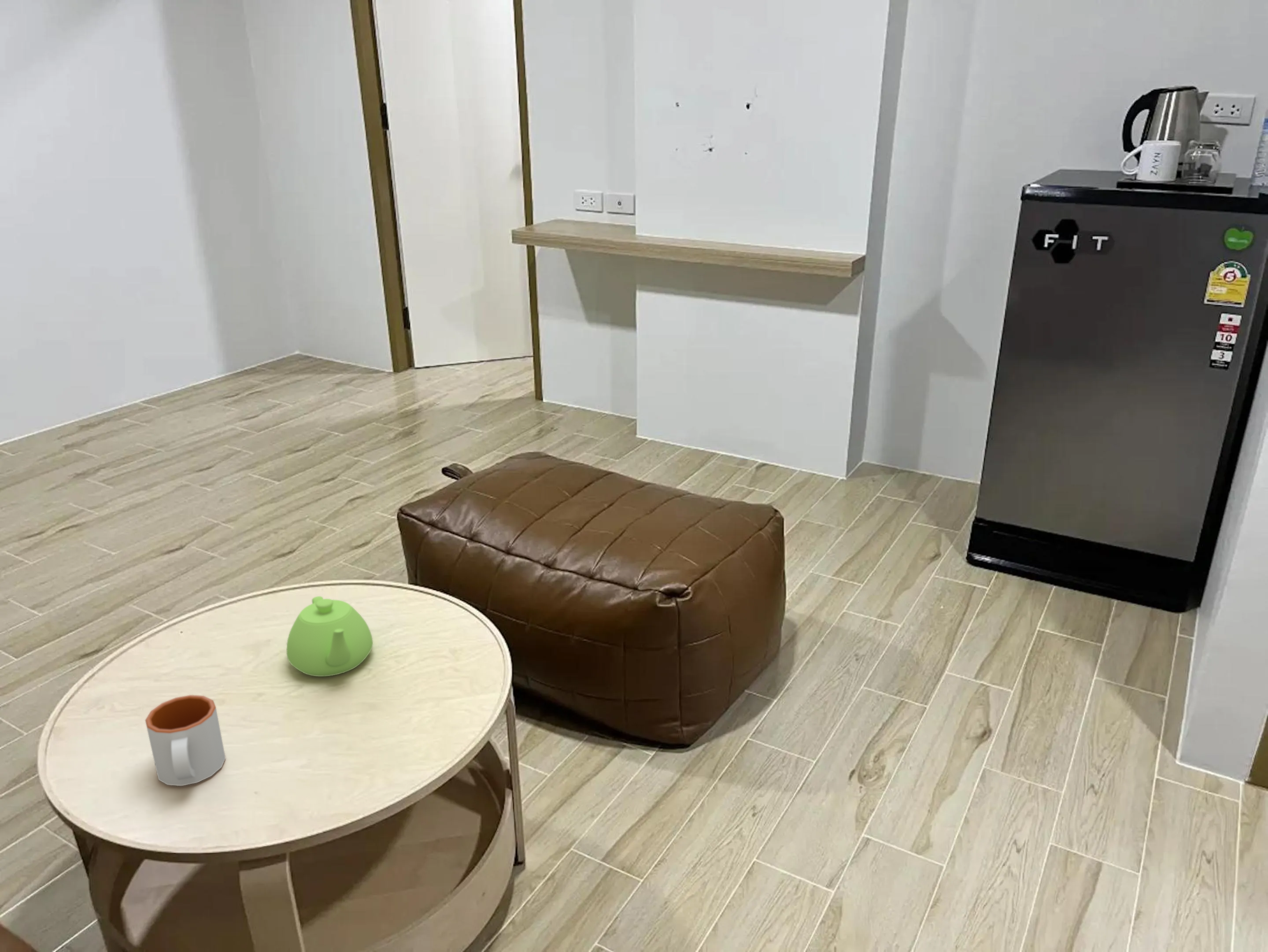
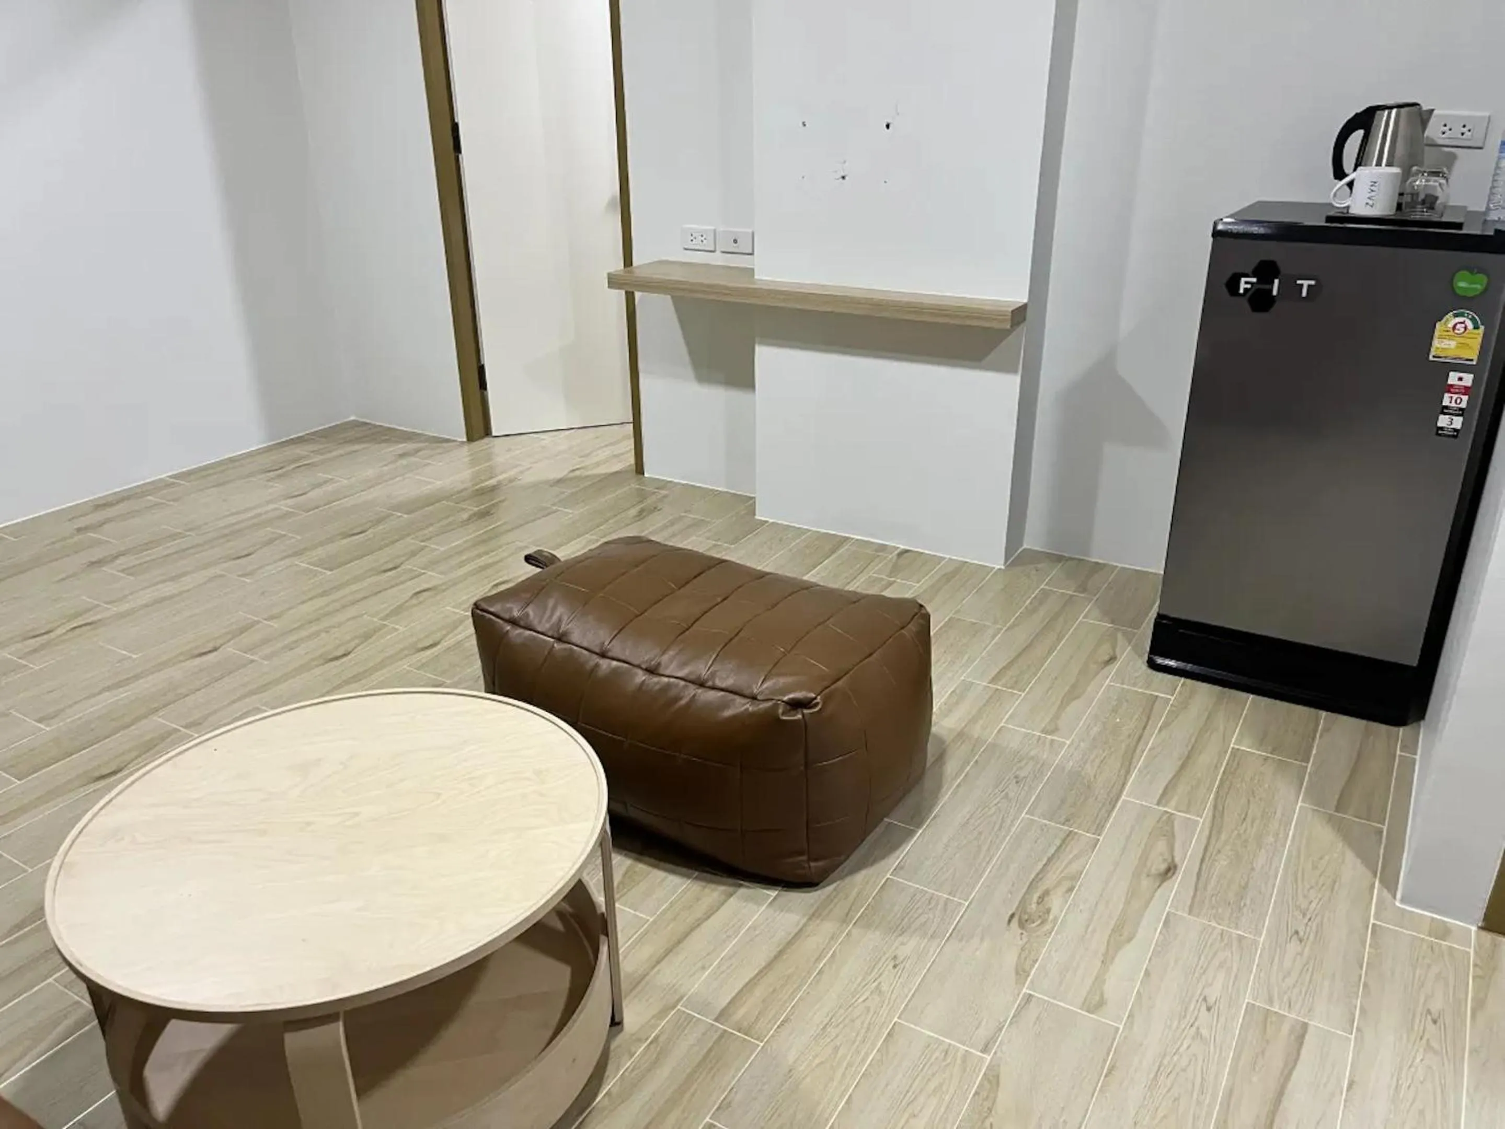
- mug [145,694,226,786]
- teapot [286,596,373,677]
